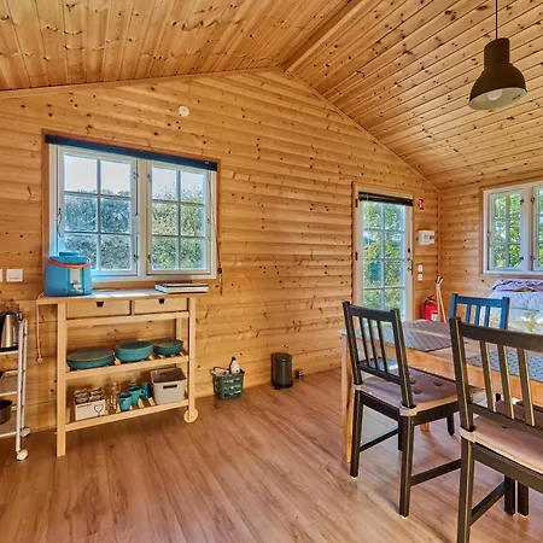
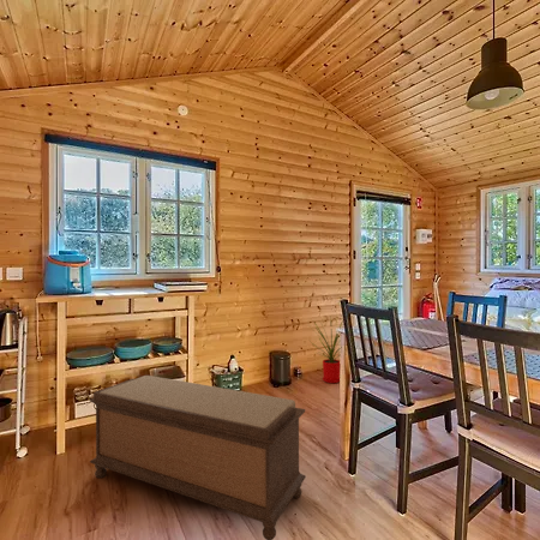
+ bench [89,374,307,540]
+ house plant [308,314,343,384]
